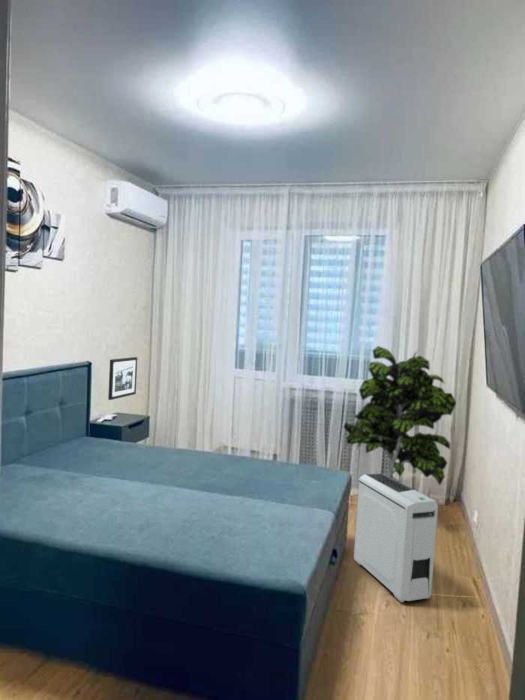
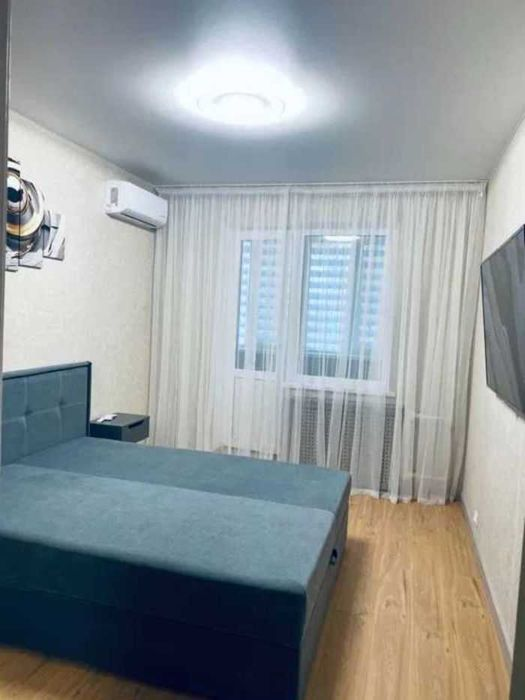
- indoor plant [343,345,457,486]
- air purifier [353,472,439,603]
- picture frame [107,356,138,401]
